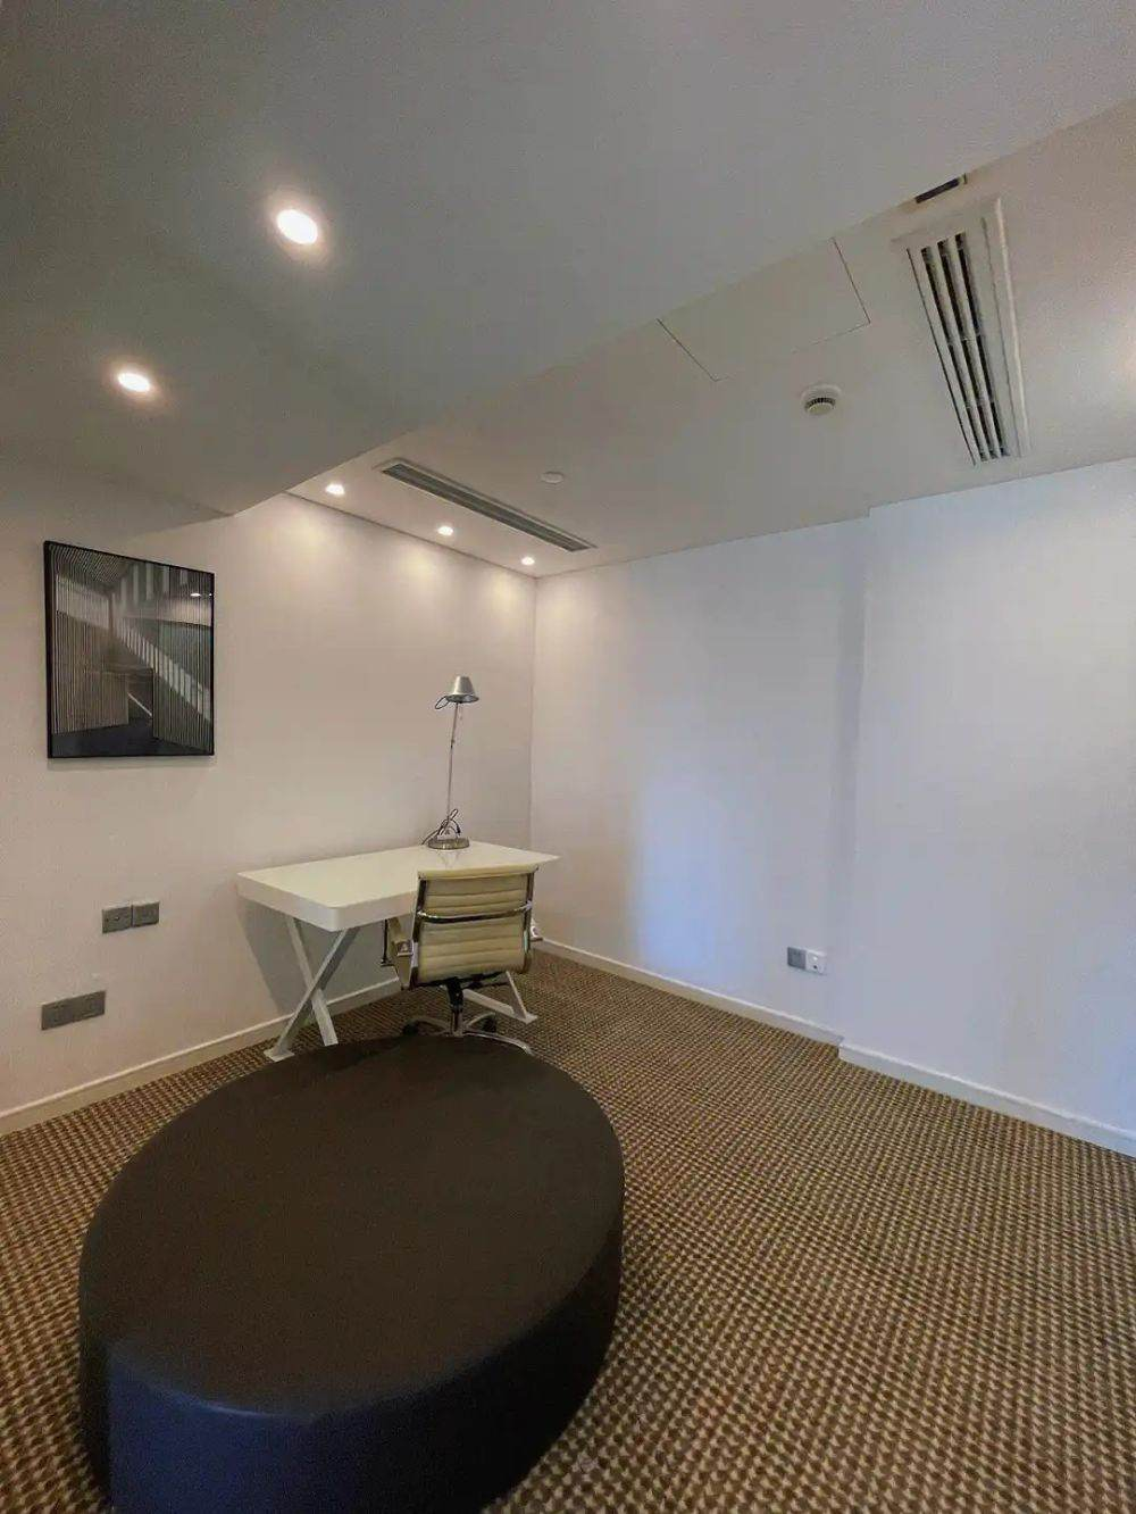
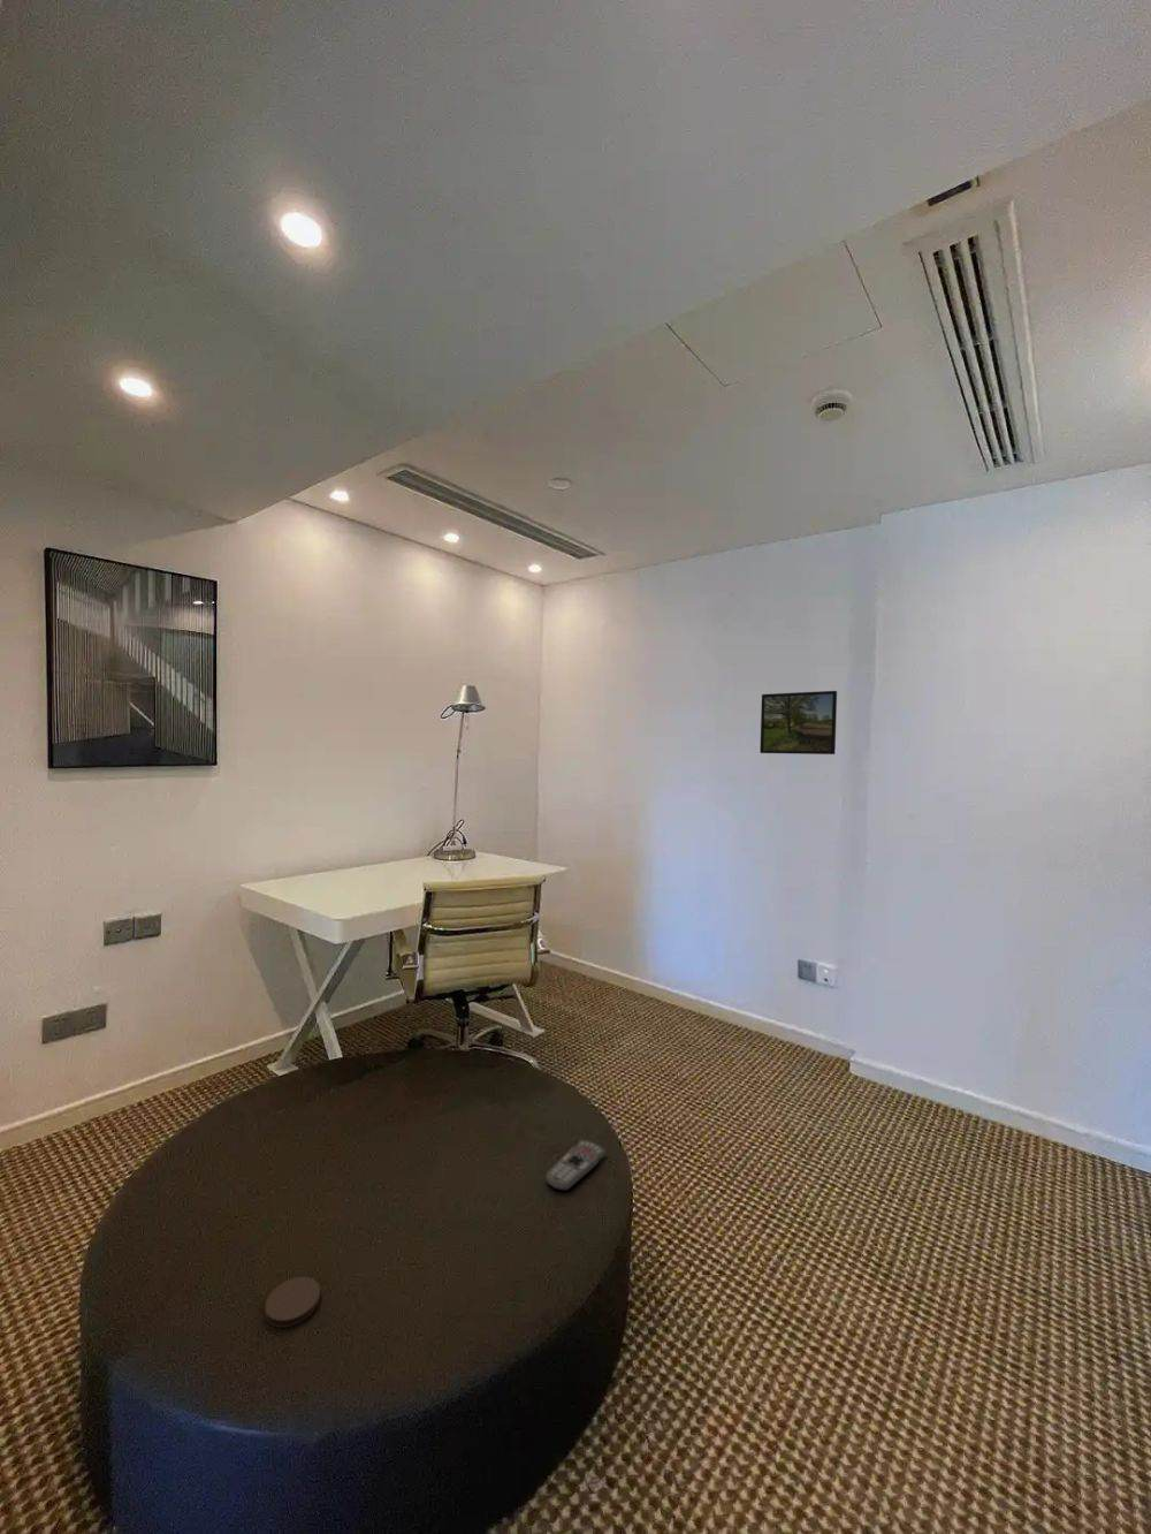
+ coaster [264,1276,322,1330]
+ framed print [758,690,838,755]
+ remote control [544,1138,607,1192]
